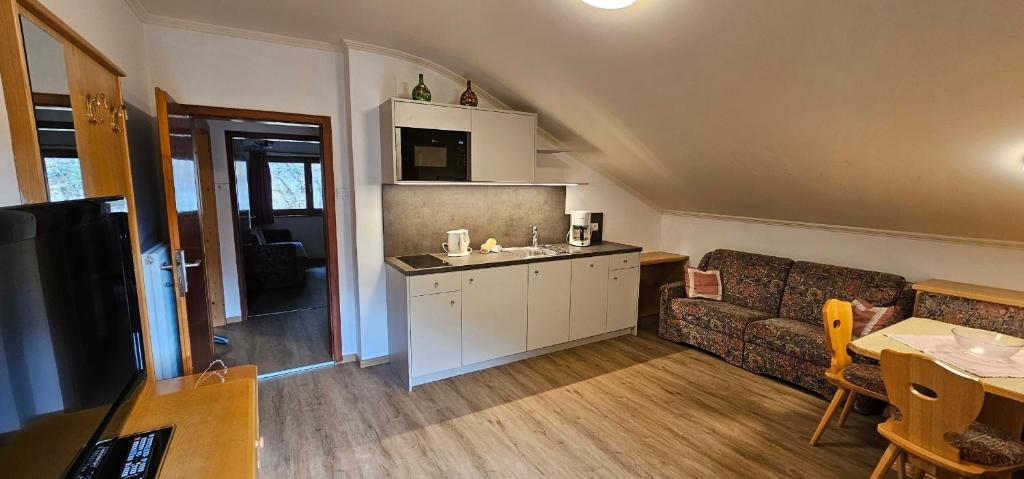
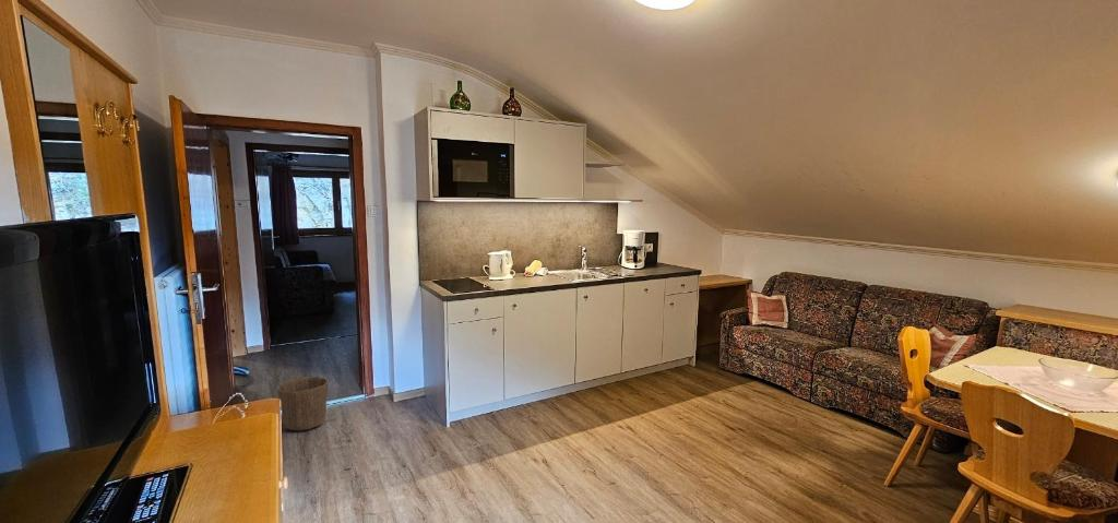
+ waste basket [276,376,329,432]
